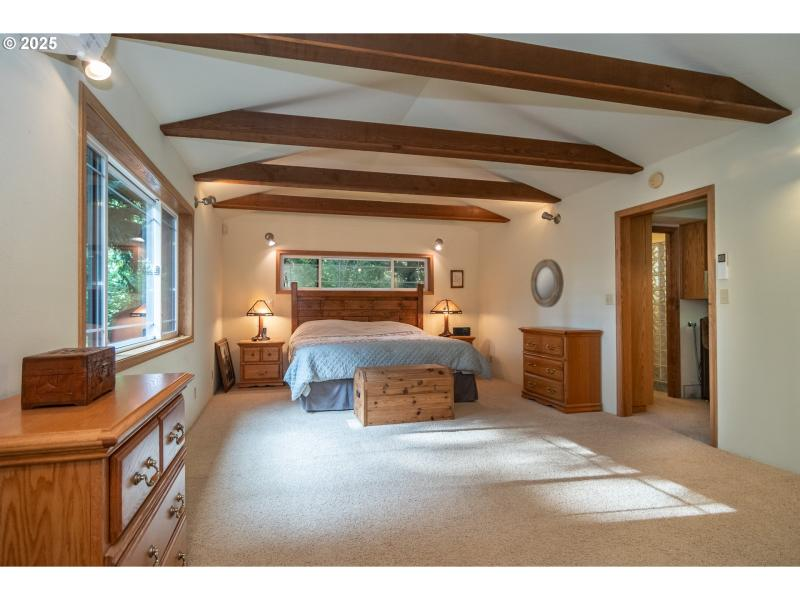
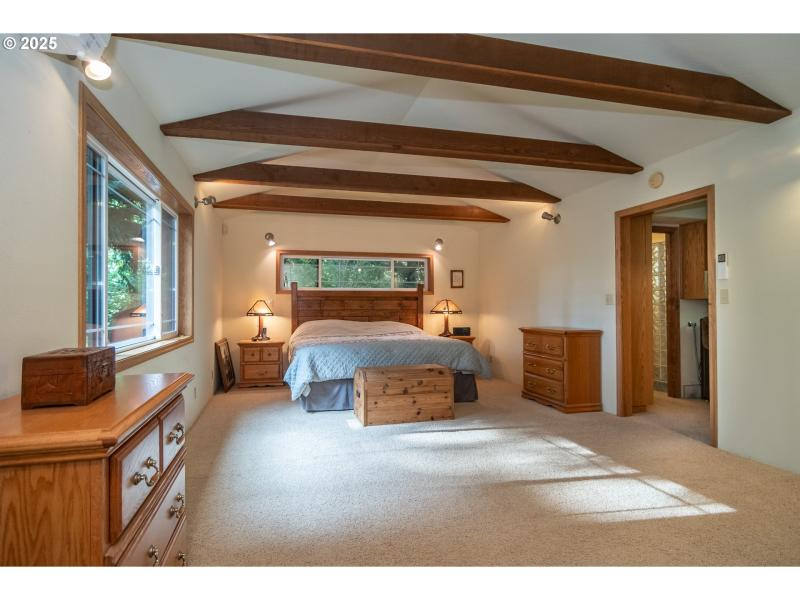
- home mirror [530,258,565,308]
